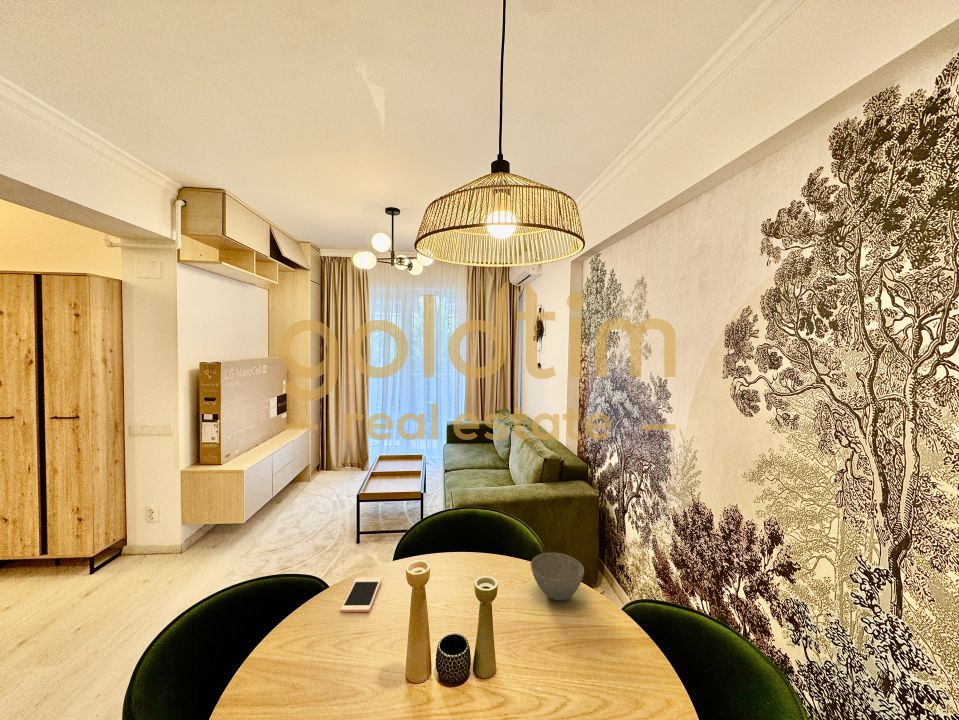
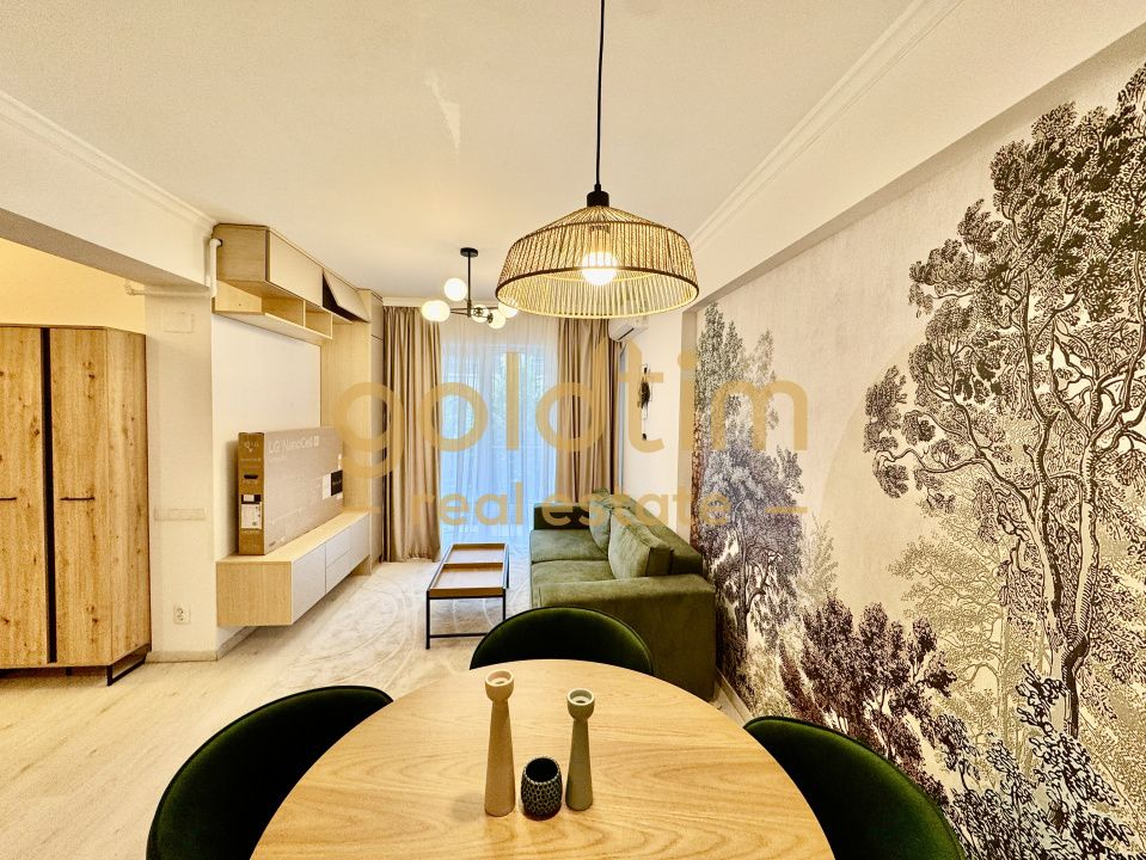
- cell phone [340,577,383,613]
- bowl [530,552,585,602]
